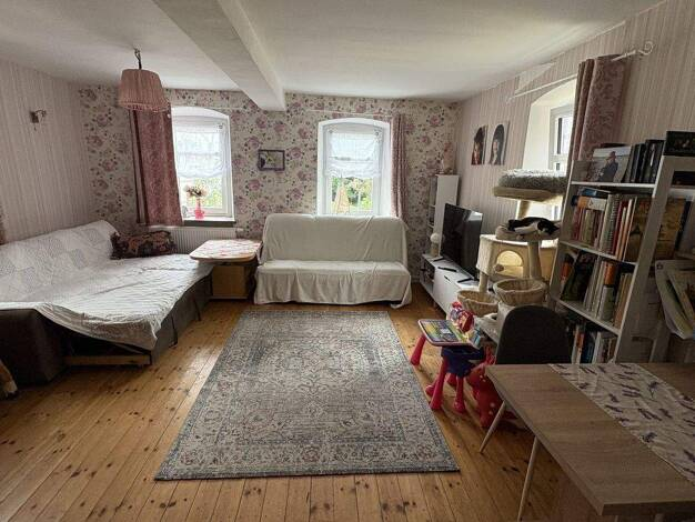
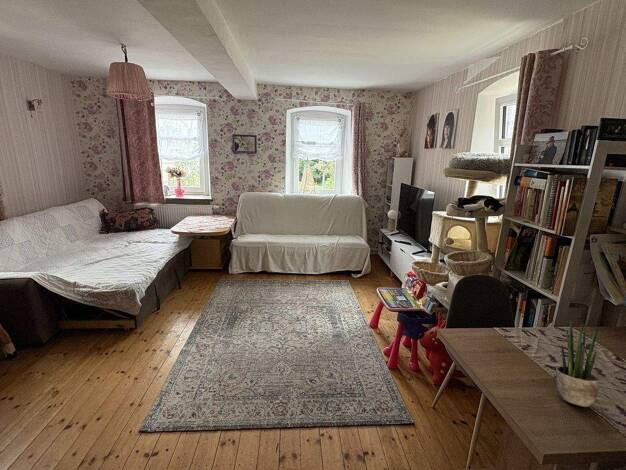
+ potted plant [555,321,600,408]
